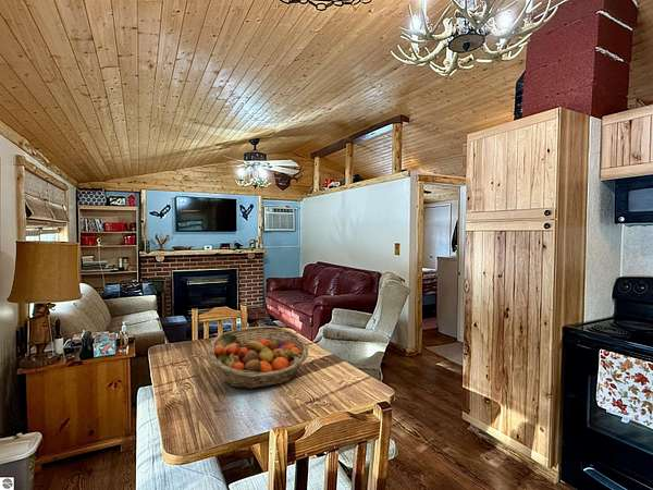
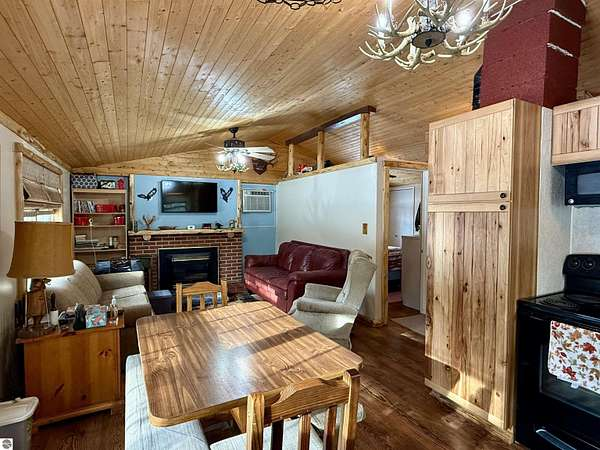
- fruit basket [208,326,309,390]
